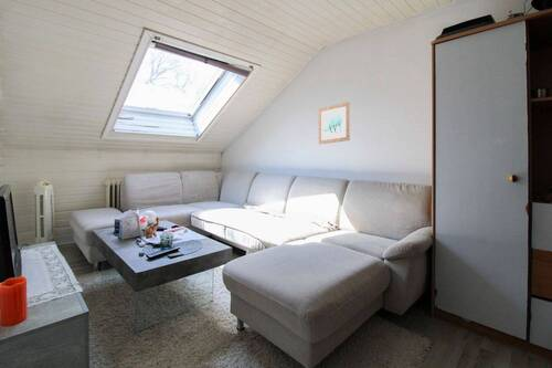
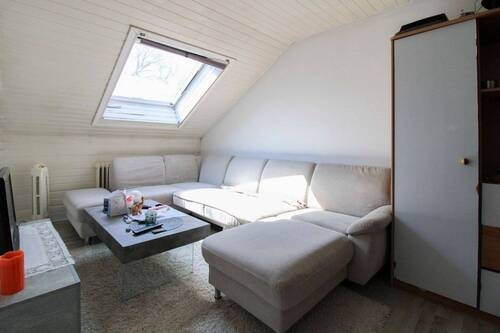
- wall art [318,101,351,145]
